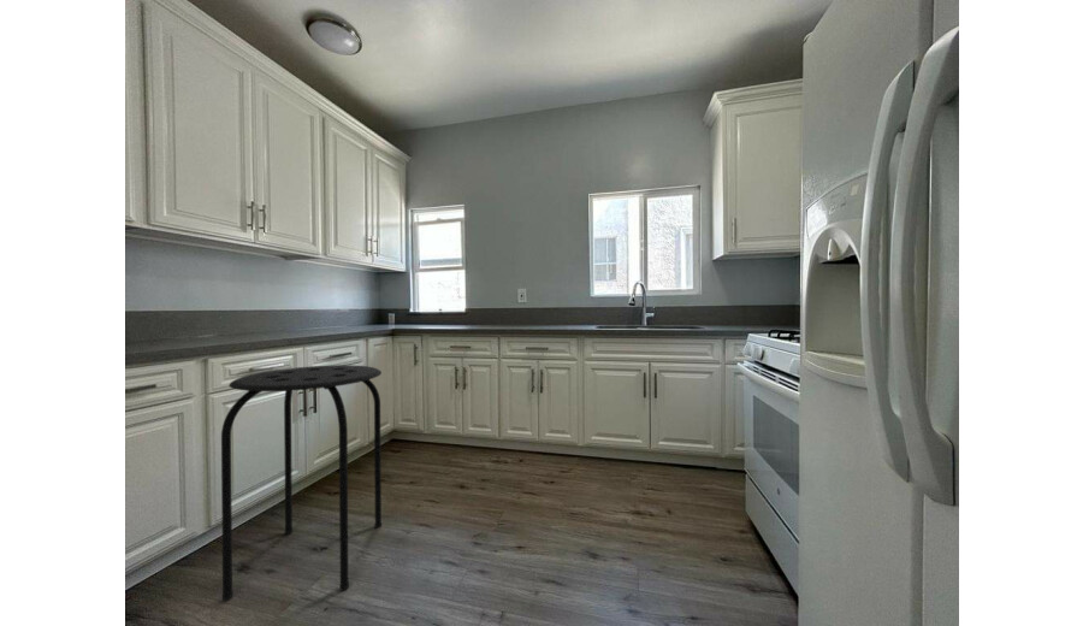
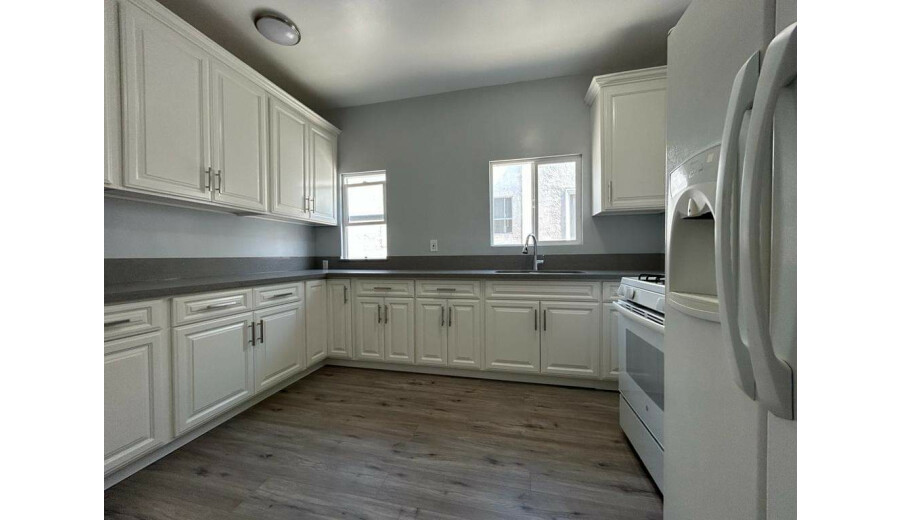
- stool [220,364,383,602]
